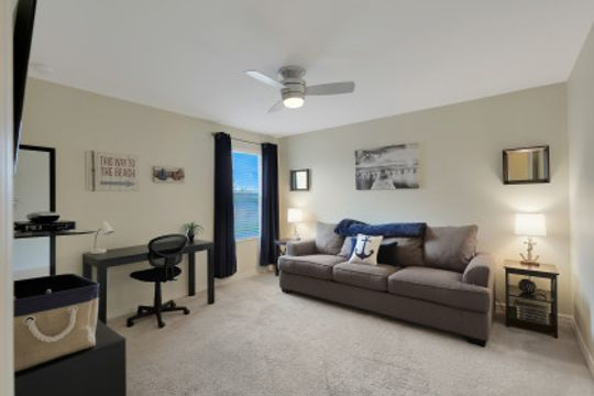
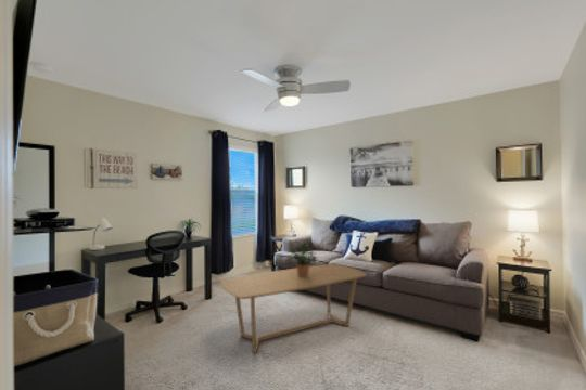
+ coffee table [219,262,368,353]
+ potted plant [285,238,319,276]
